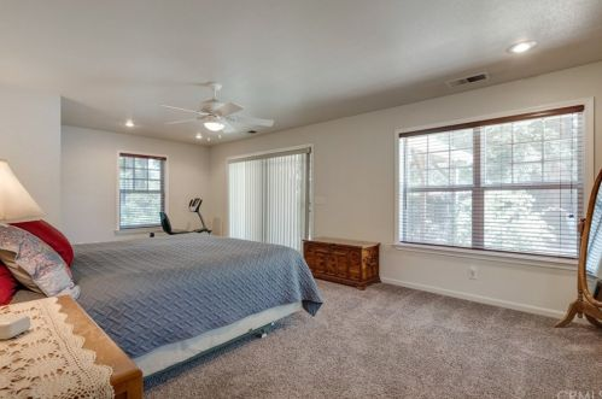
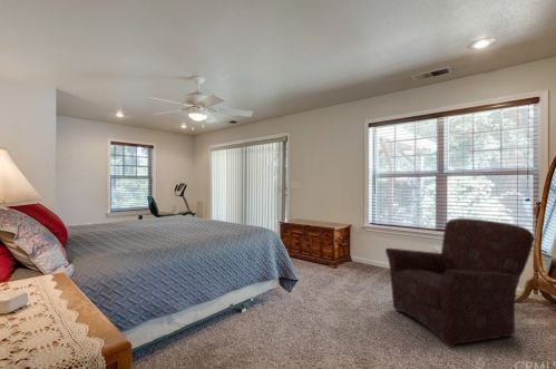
+ armchair [384,217,535,348]
